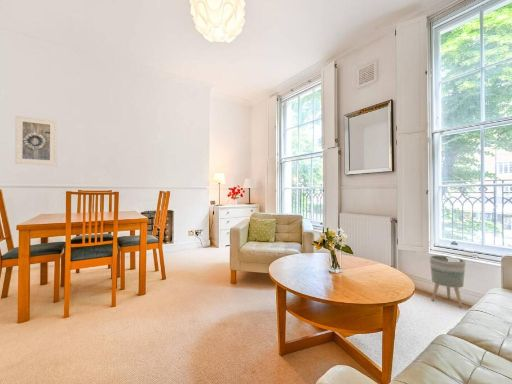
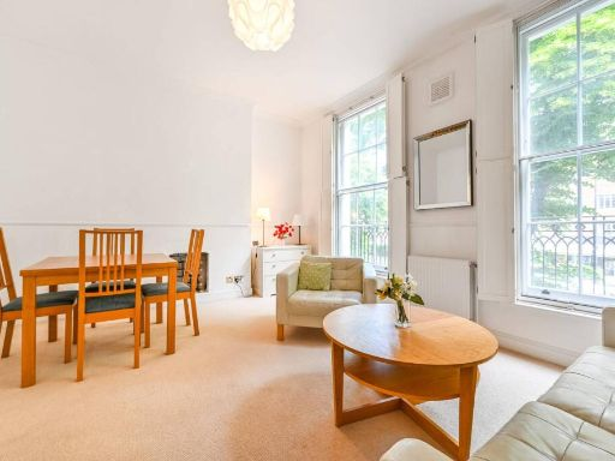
- planter [429,254,466,309]
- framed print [14,115,58,167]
